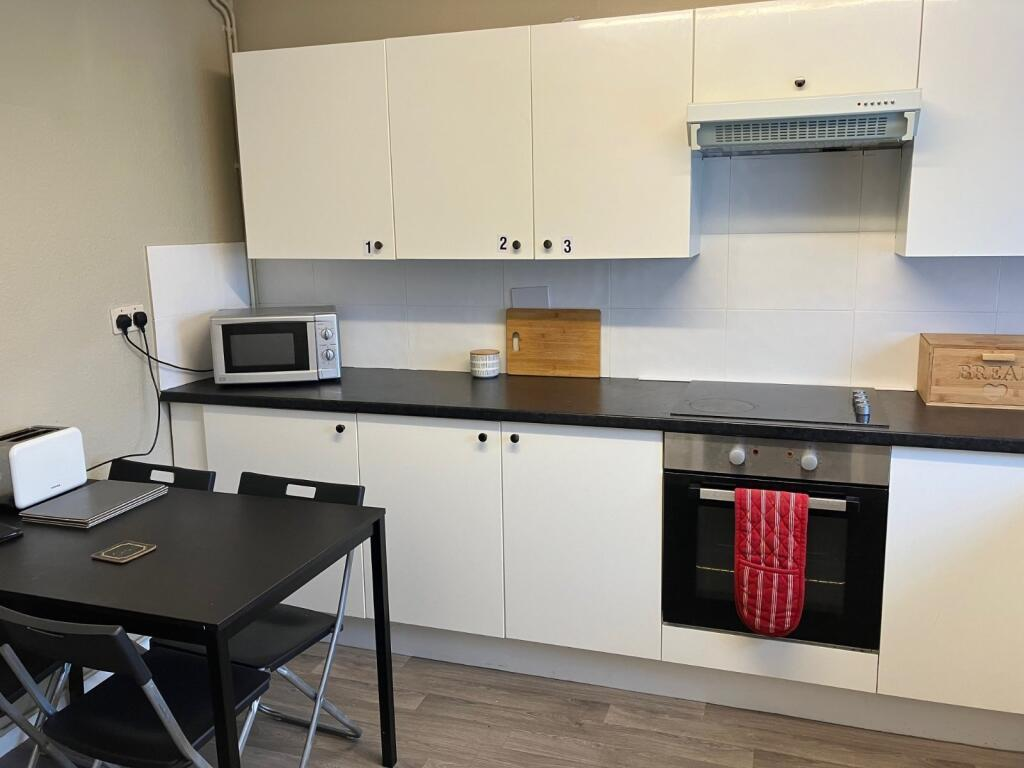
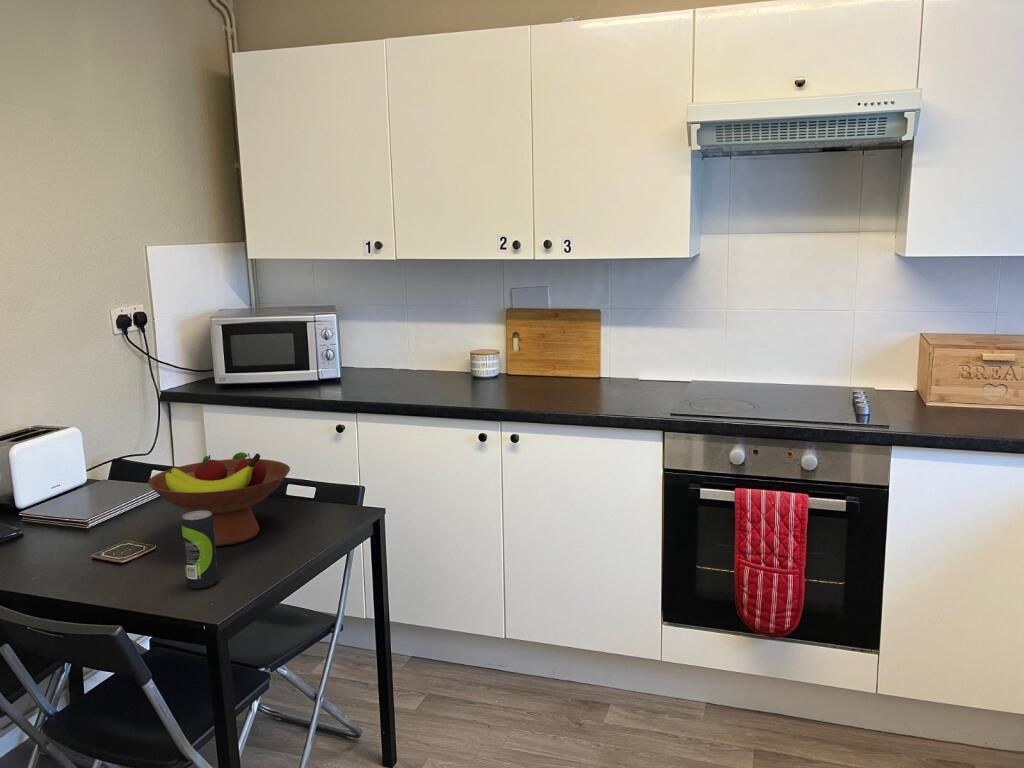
+ fruit bowl [147,451,291,547]
+ beverage can [180,511,219,590]
